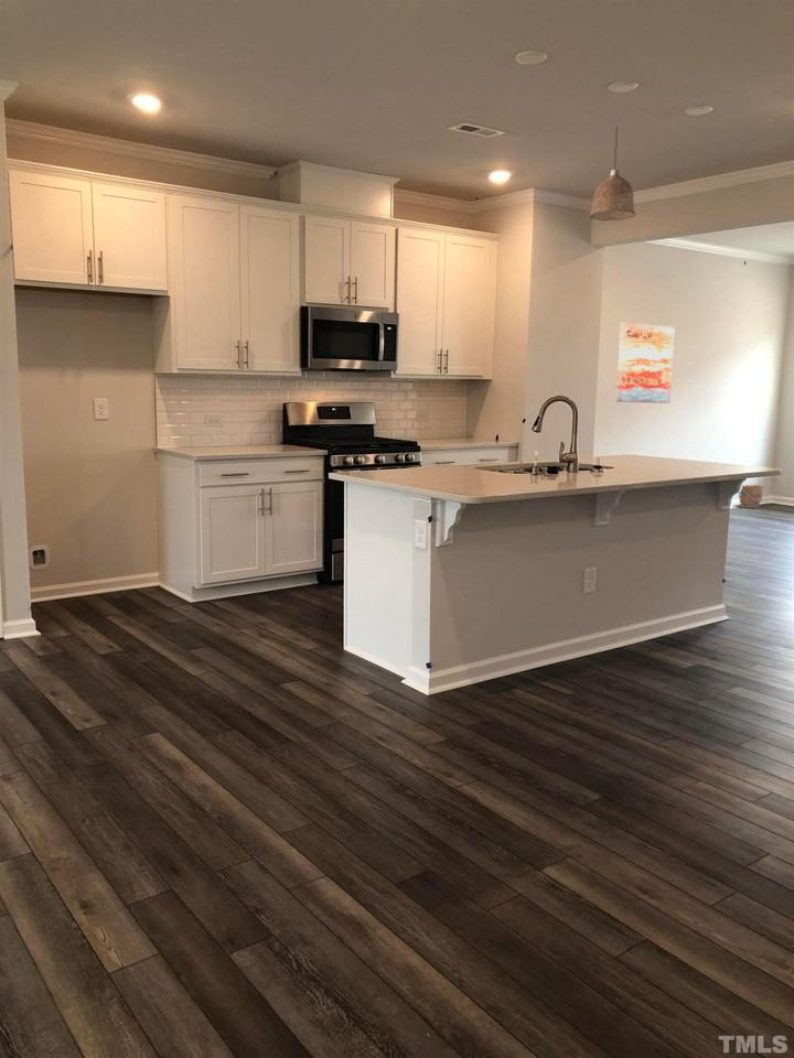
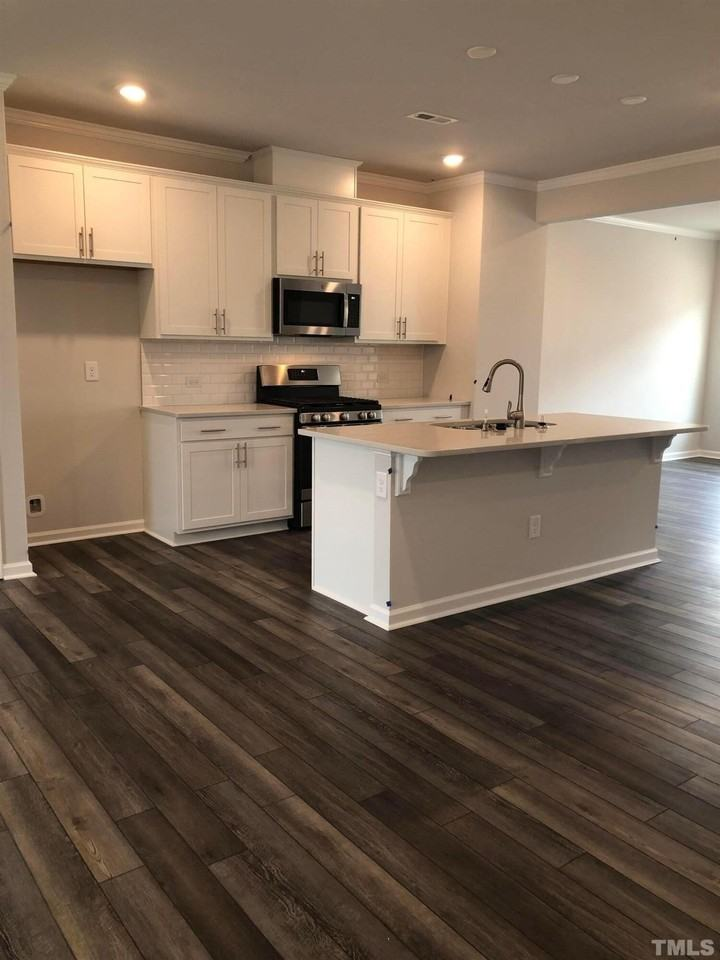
- bucket [738,484,764,509]
- pendant lamp [588,126,636,222]
- wall art [615,321,676,404]
